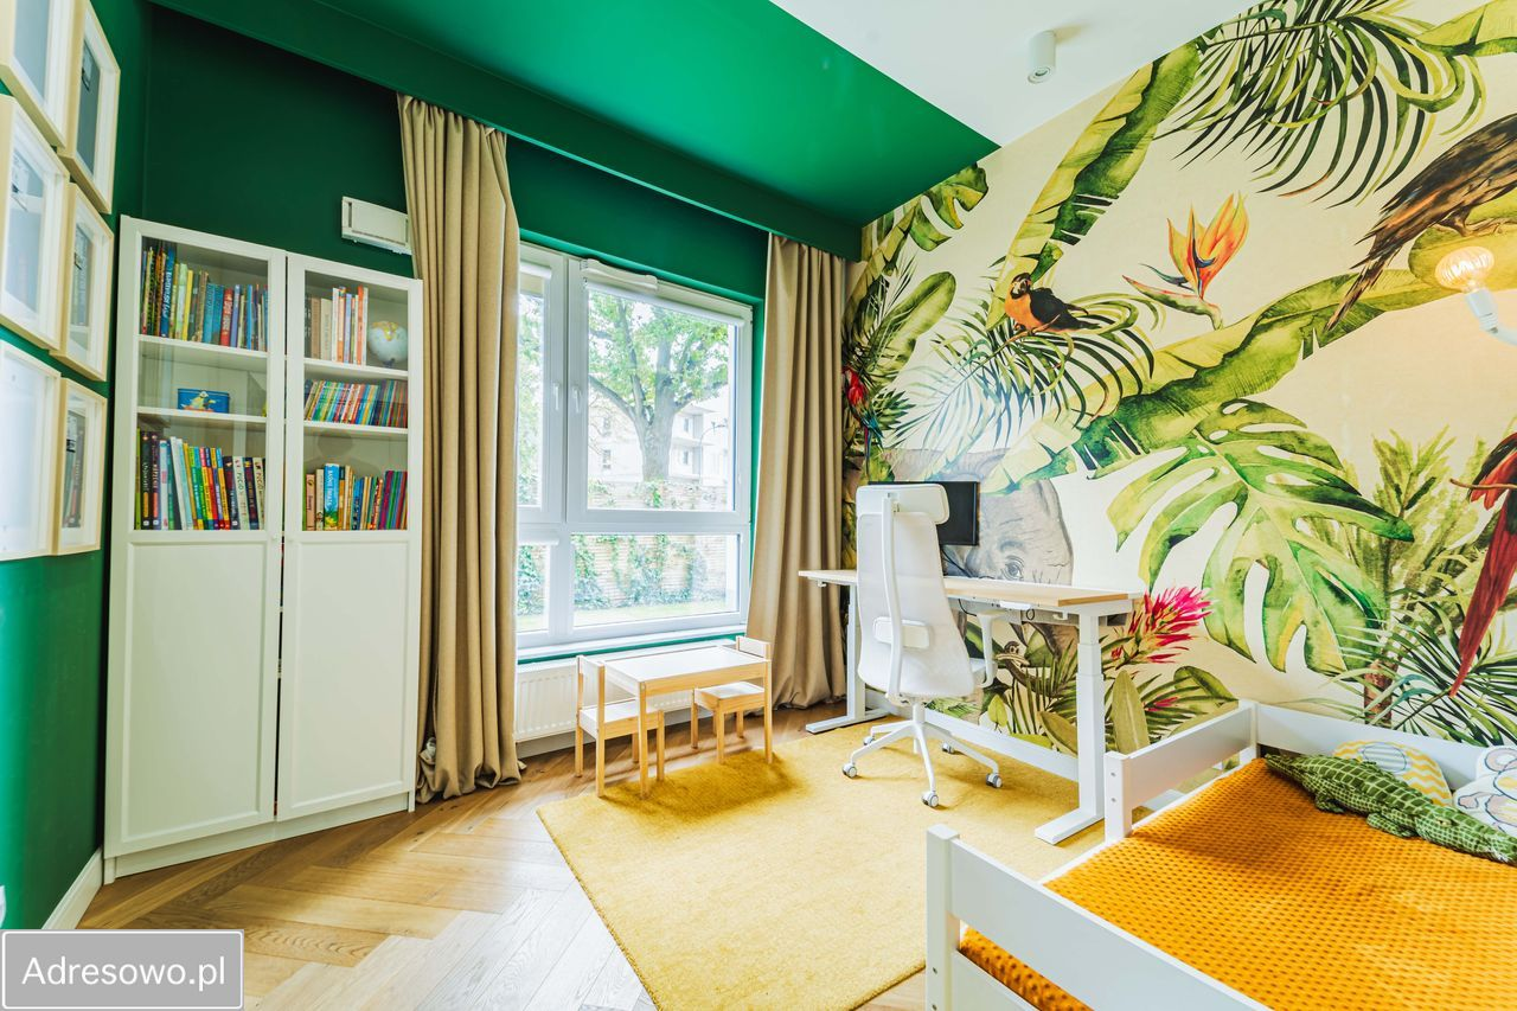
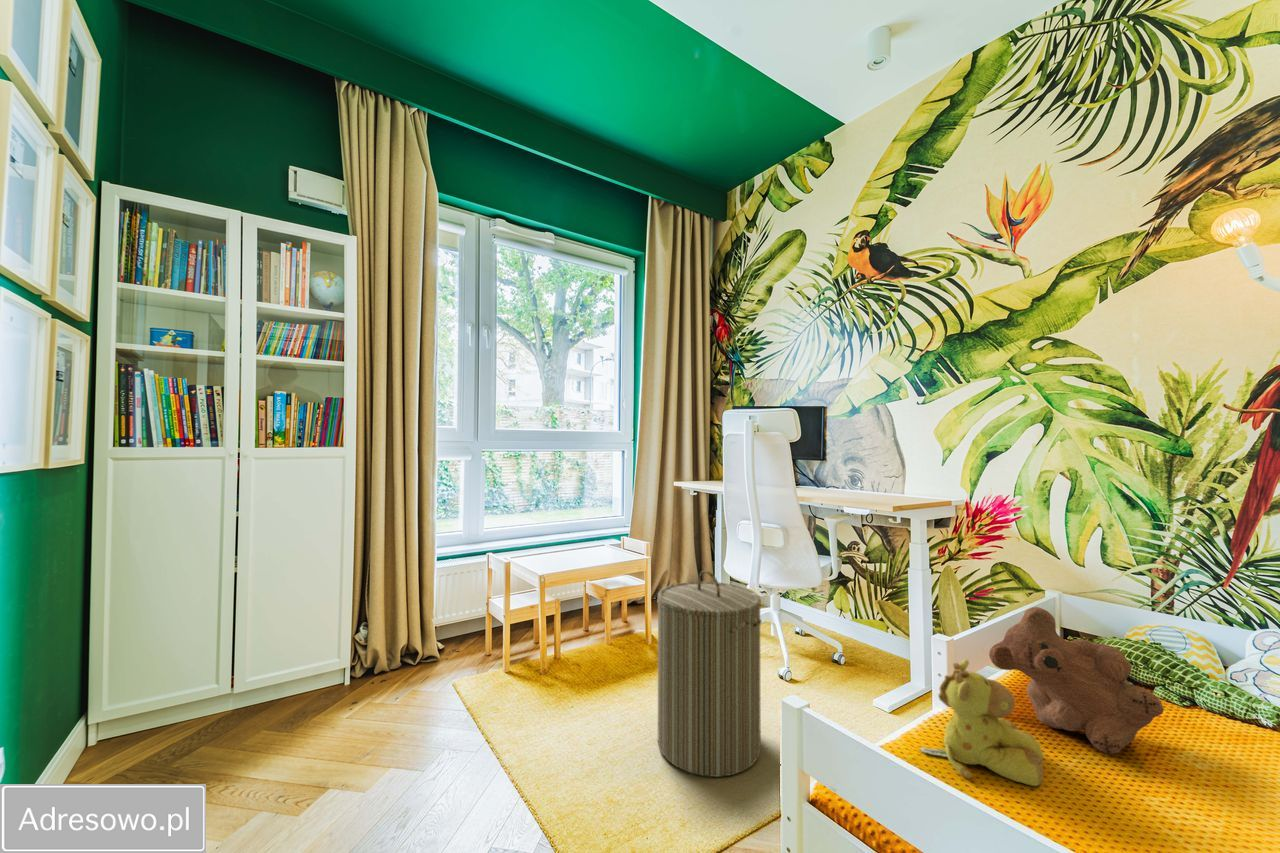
+ laundry hamper [656,569,762,778]
+ teddy bear [988,606,1165,755]
+ giraffe plush [919,658,1045,787]
